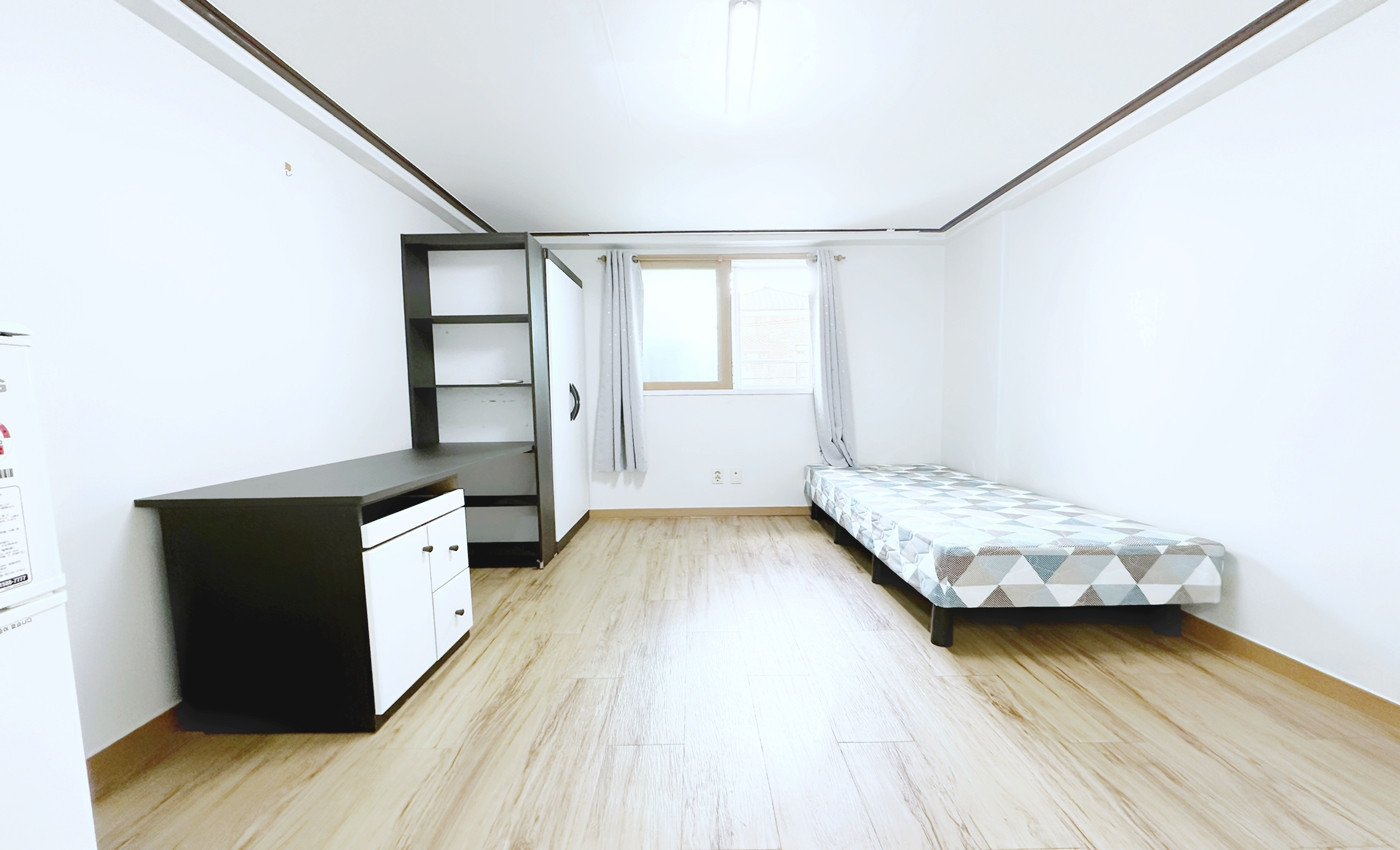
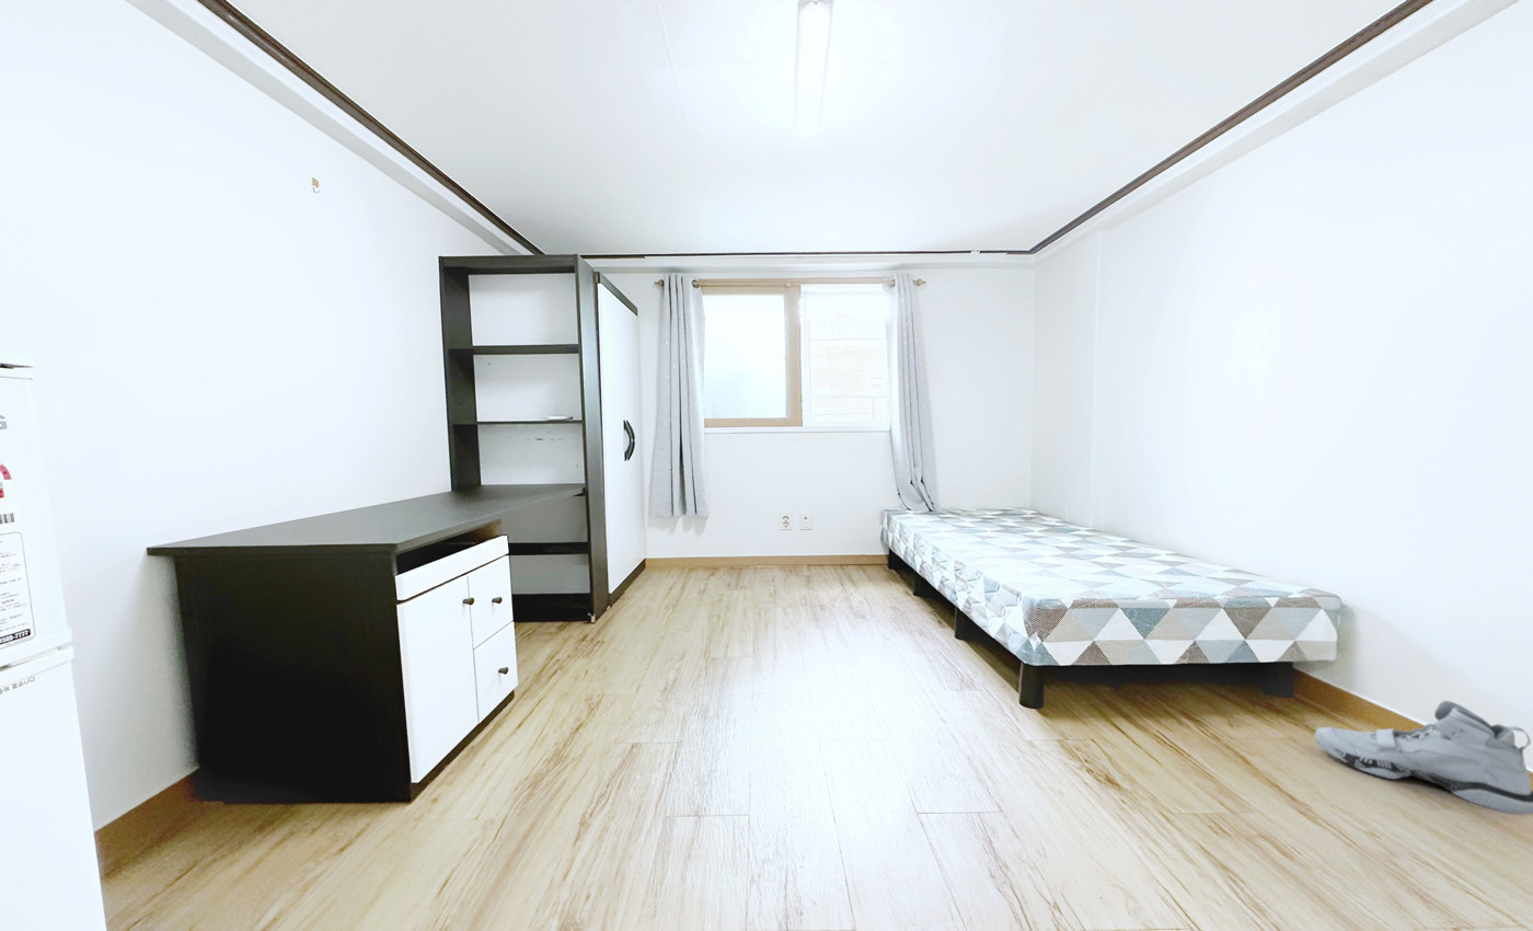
+ sneaker [1313,700,1533,816]
